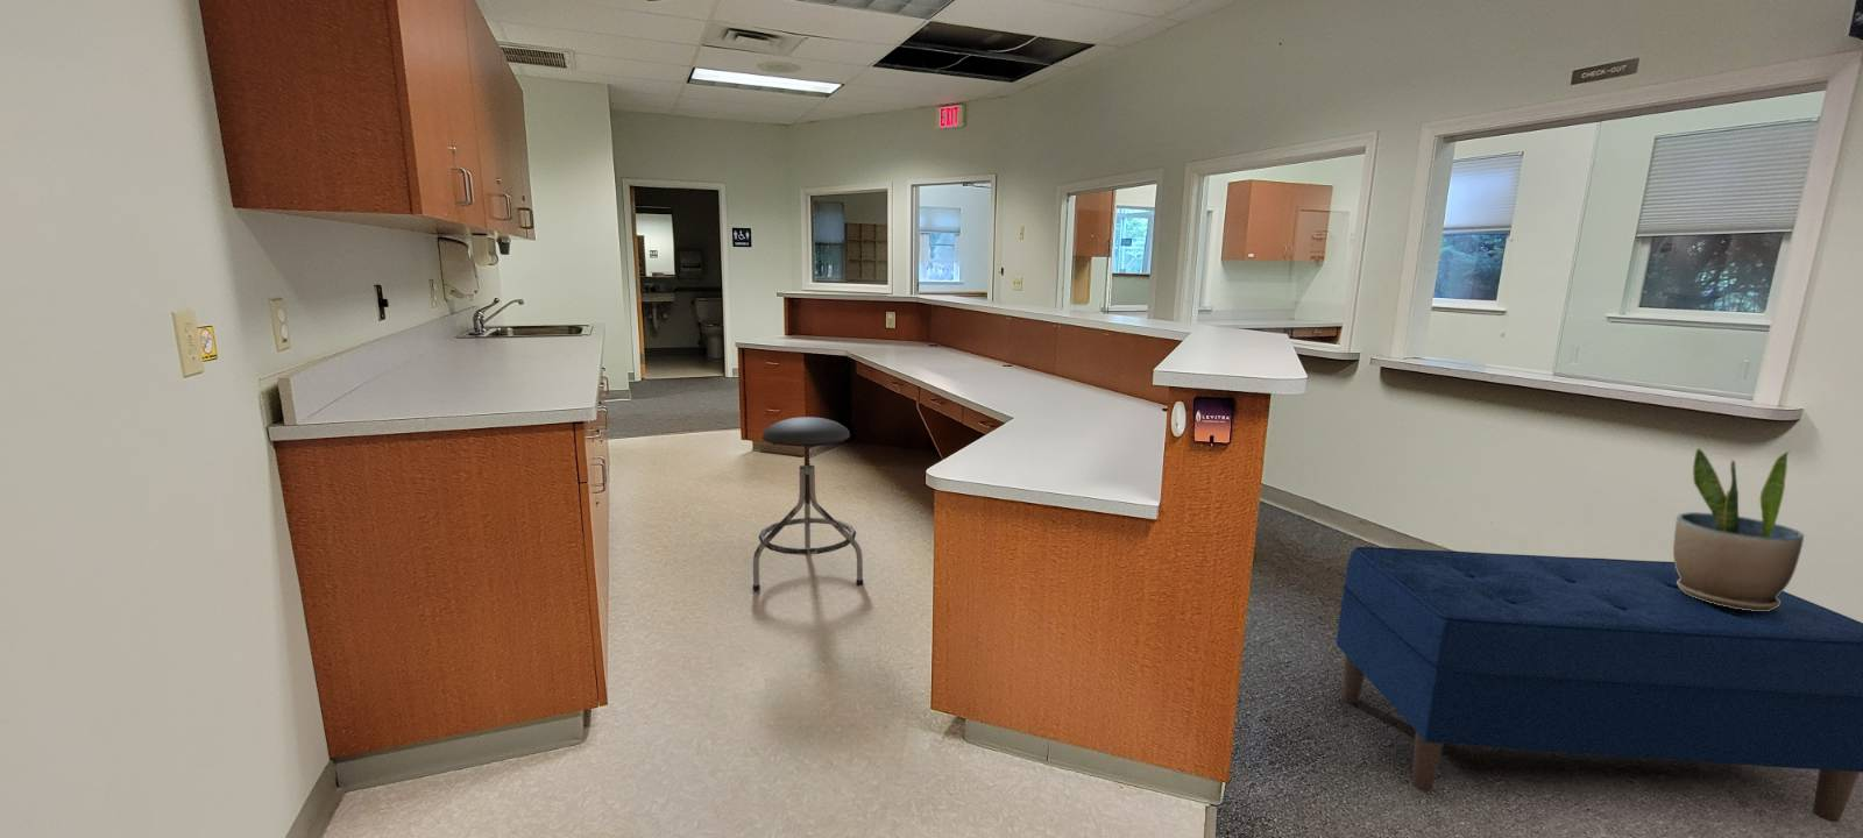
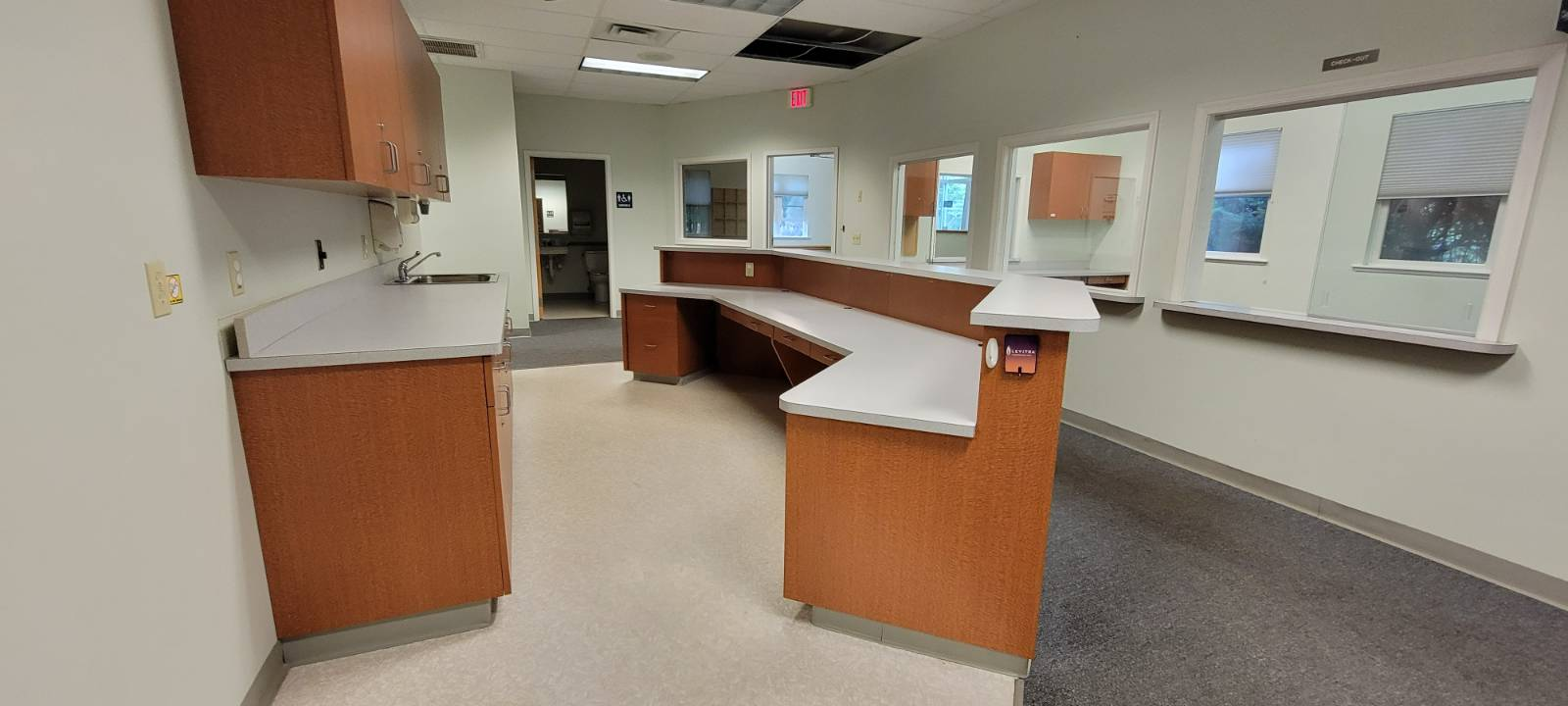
- stool [752,415,864,591]
- potted plant [1672,447,1805,611]
- bench [1335,546,1863,823]
